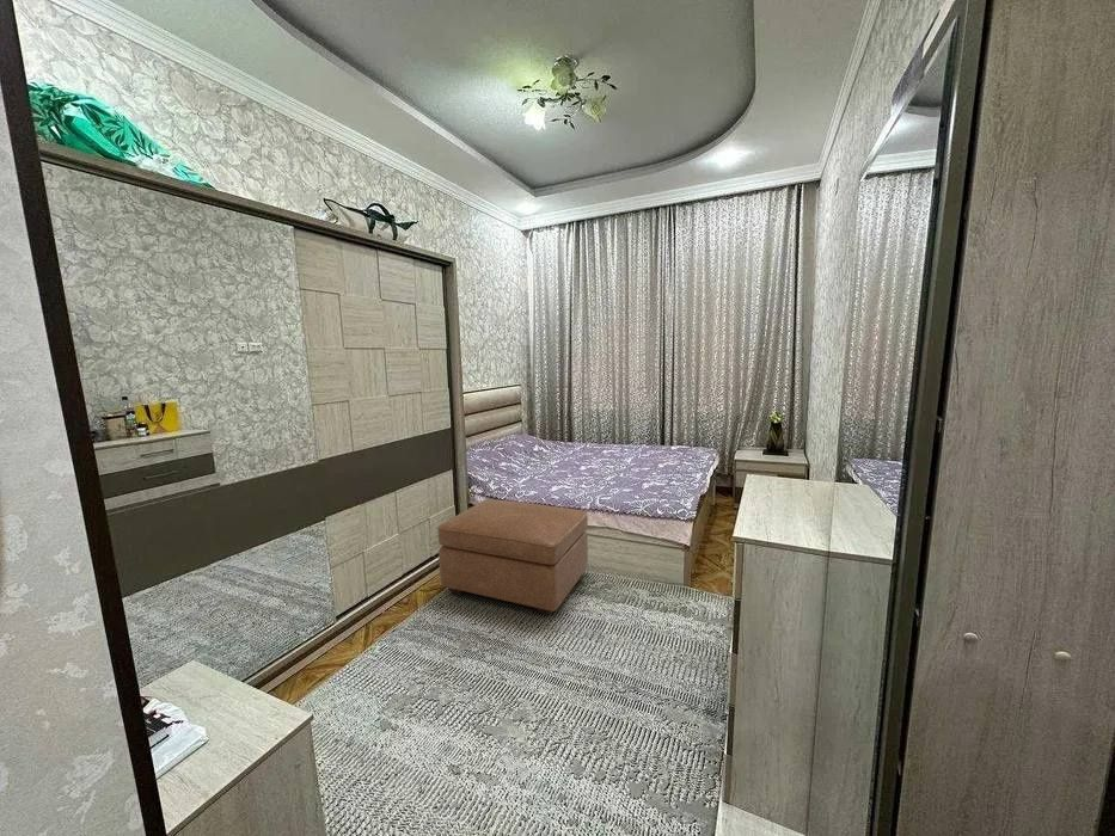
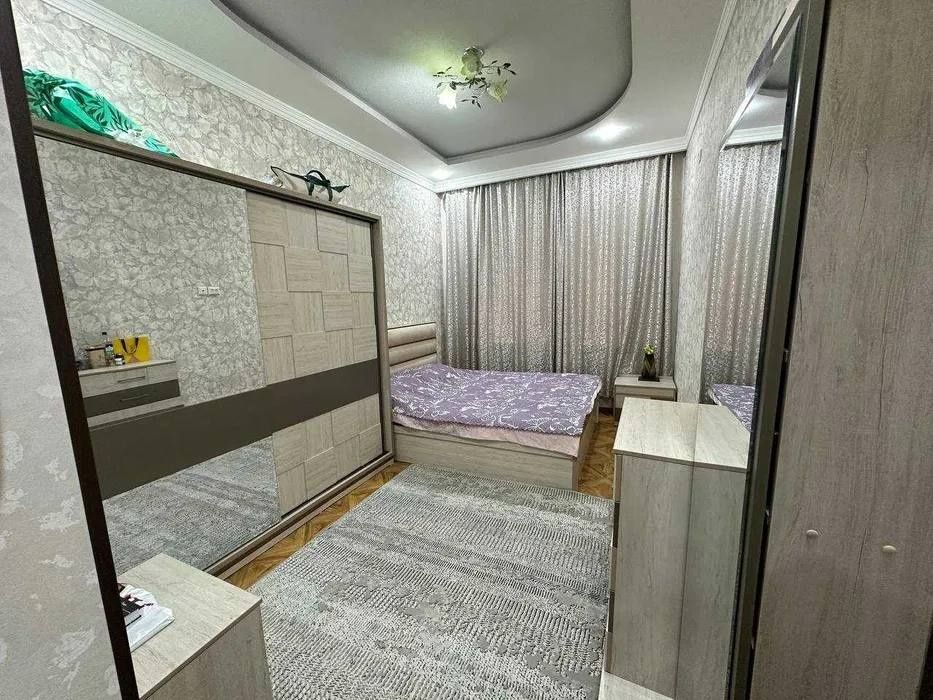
- ottoman [436,498,589,616]
